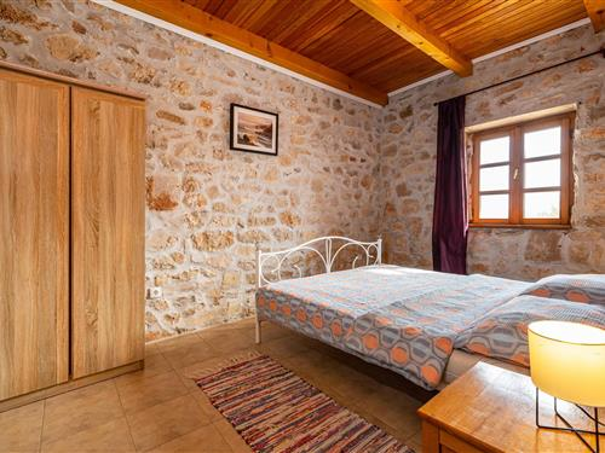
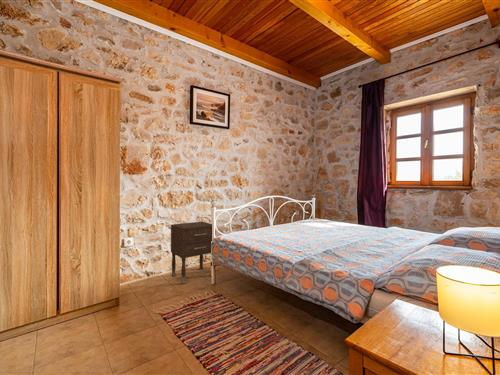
+ nightstand [170,221,217,285]
